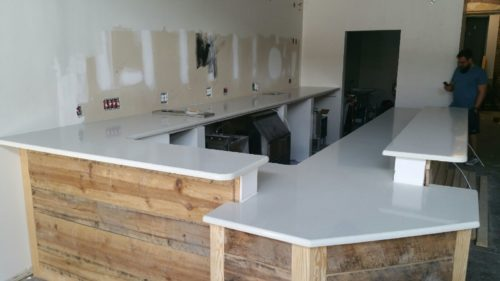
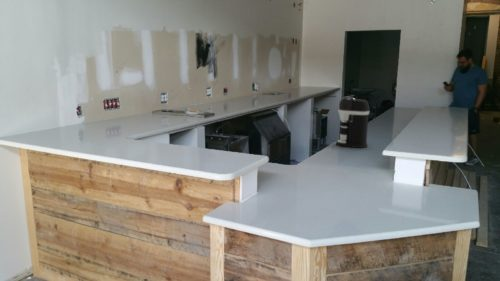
+ coffee maker [335,96,370,149]
